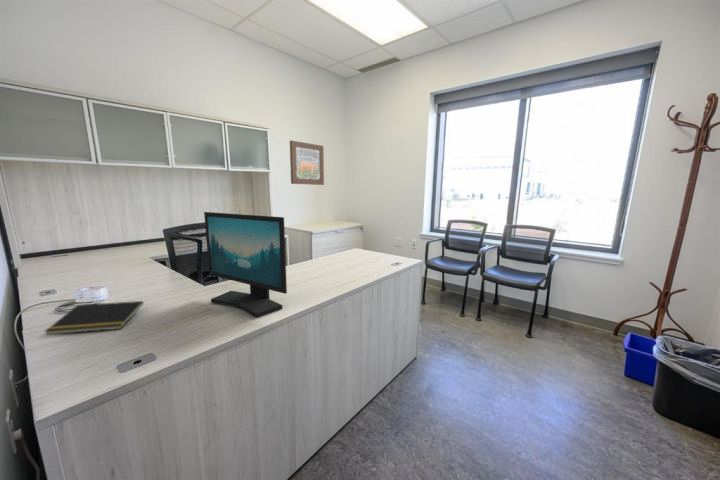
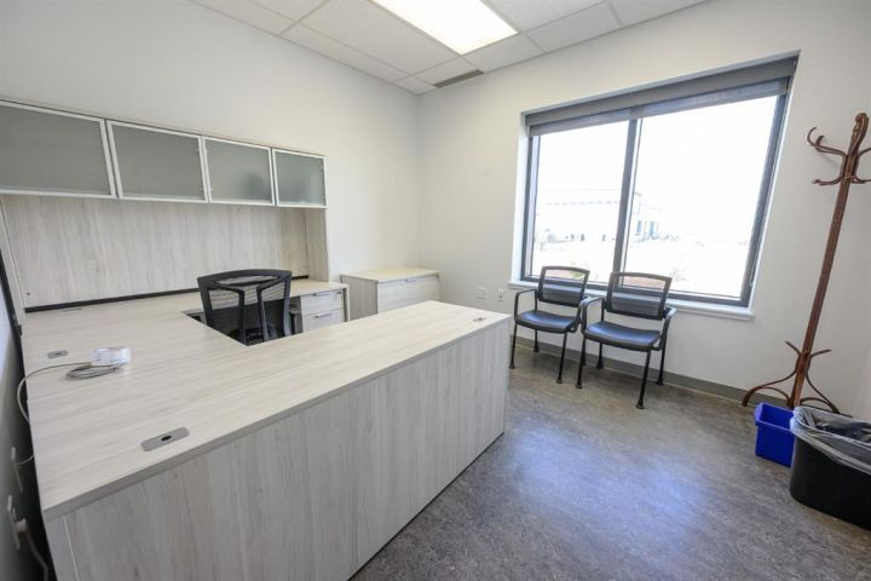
- computer monitor [203,211,288,318]
- notepad [43,300,145,336]
- wall art [289,139,325,186]
